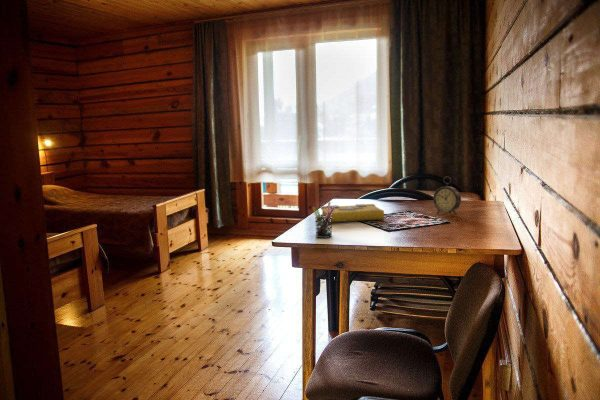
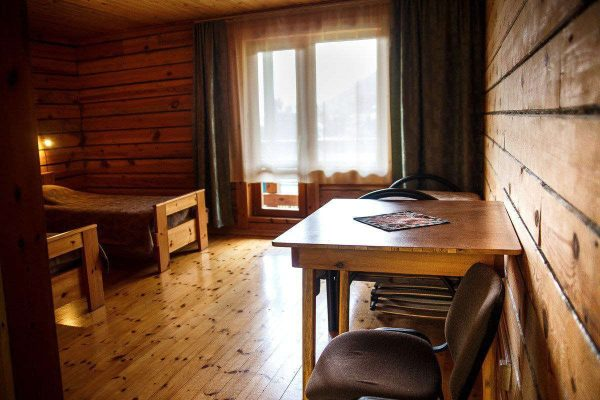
- pen holder [312,201,336,239]
- spell book [319,203,389,223]
- alarm clock [432,175,462,216]
